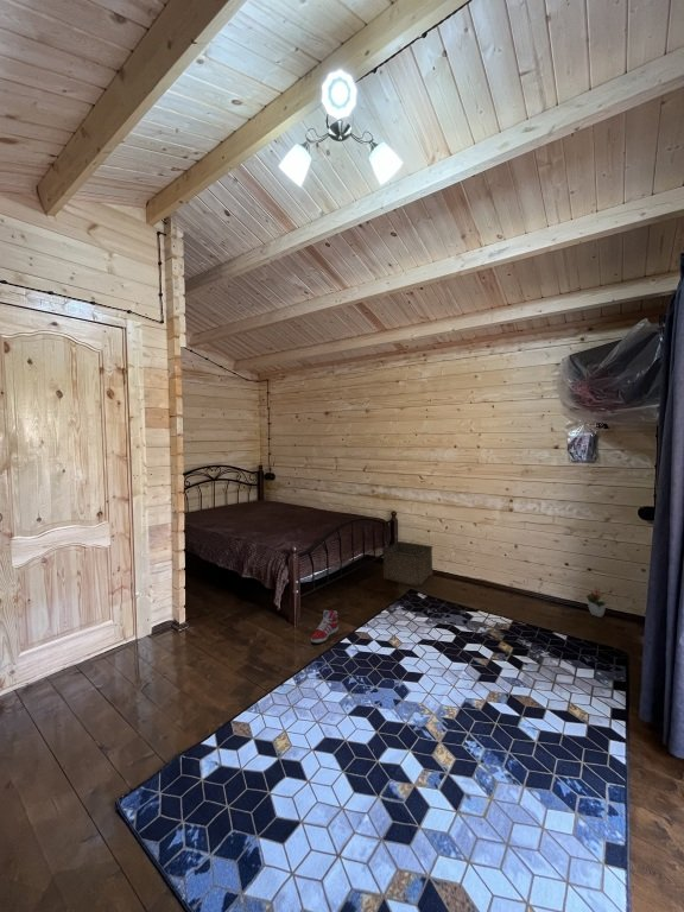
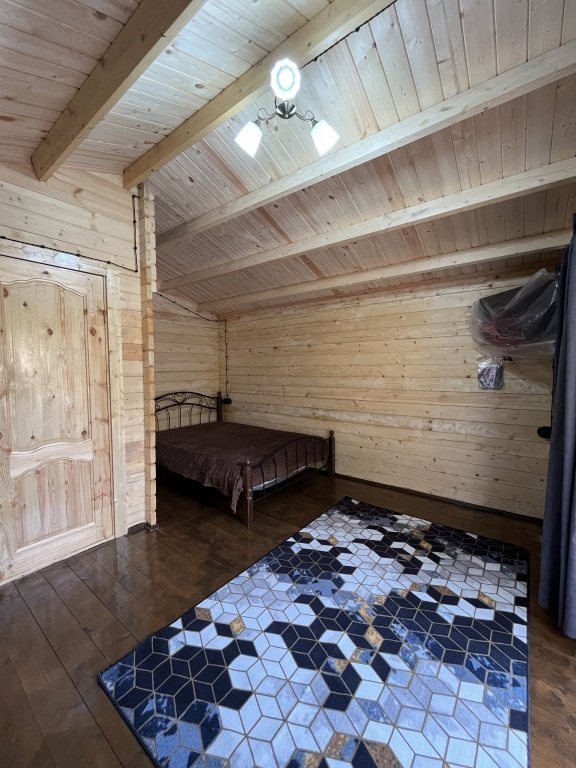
- sneaker [310,609,340,644]
- decorative plant [585,585,607,619]
- storage bin [381,540,435,588]
